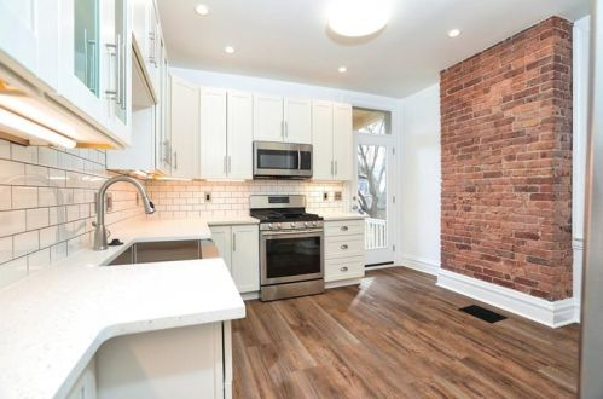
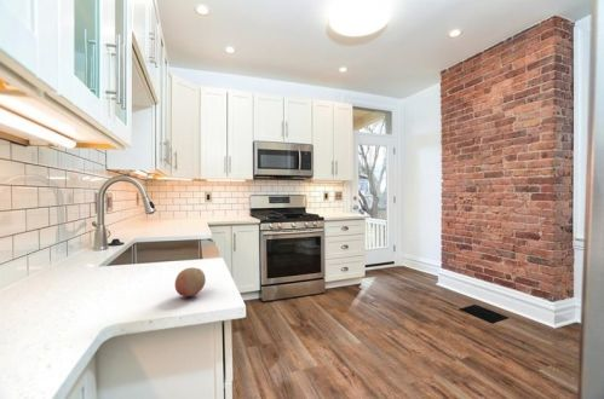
+ fruit [174,266,207,297]
